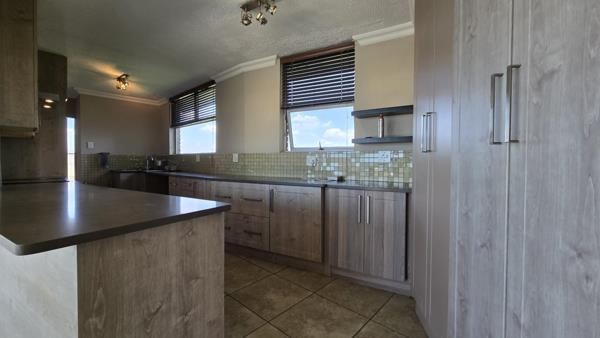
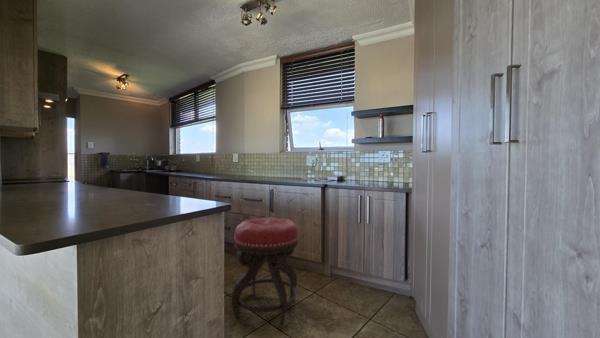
+ stool [230,216,299,325]
